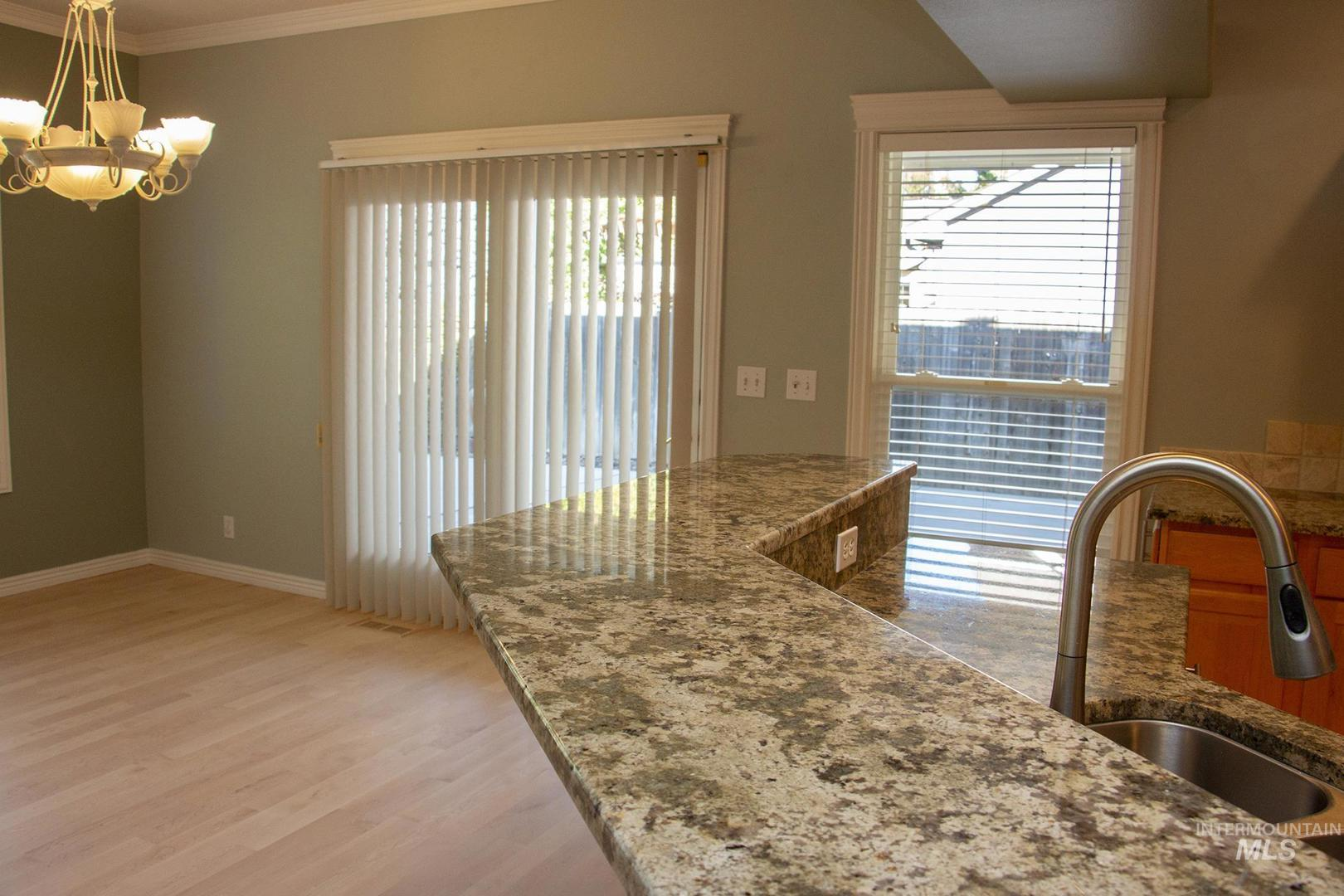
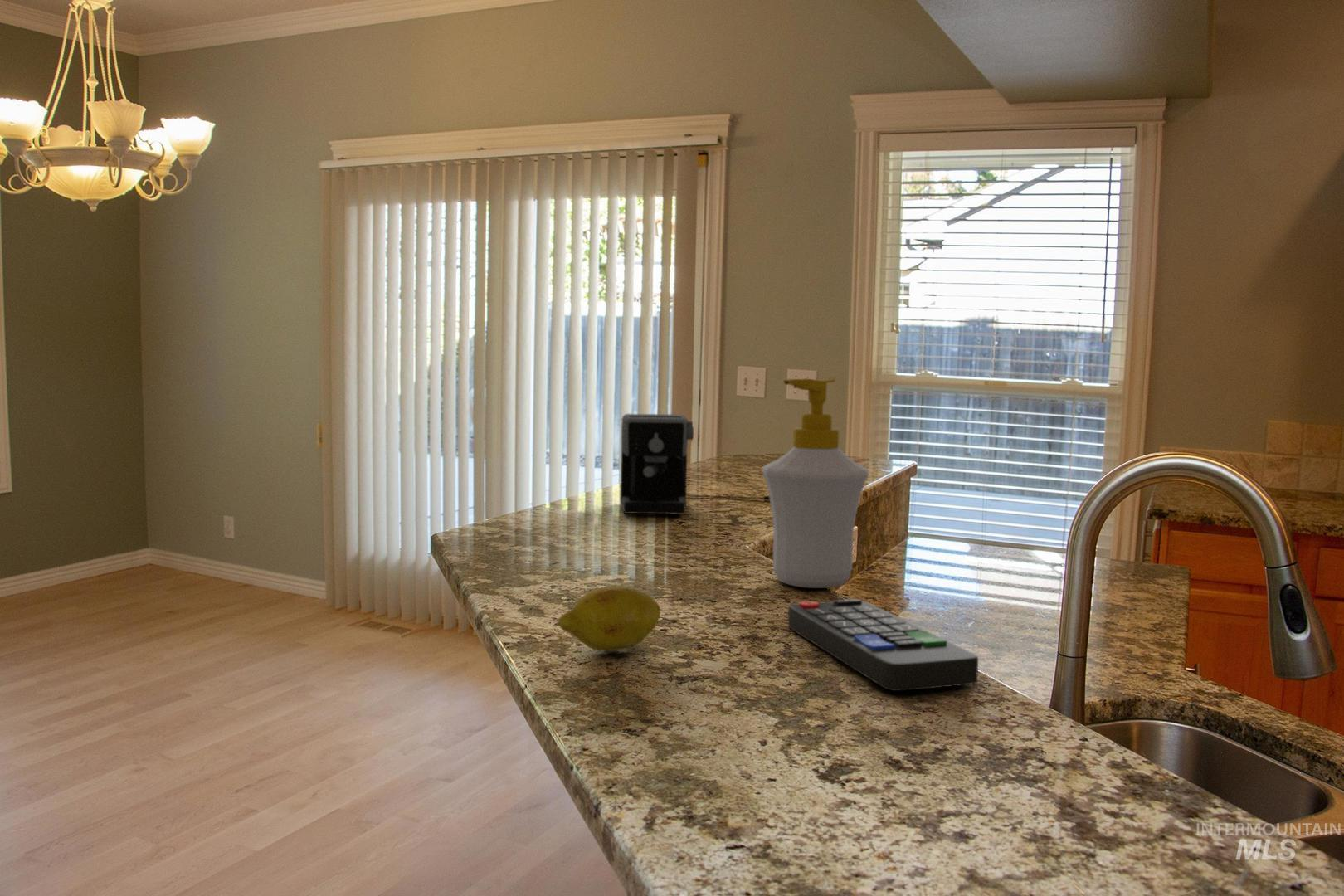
+ coffee maker [620,413,770,514]
+ soap bottle [761,377,869,589]
+ fruit [558,585,661,652]
+ remote control [787,598,979,692]
